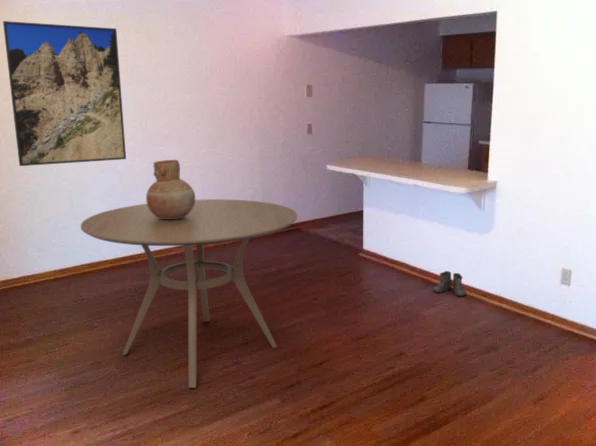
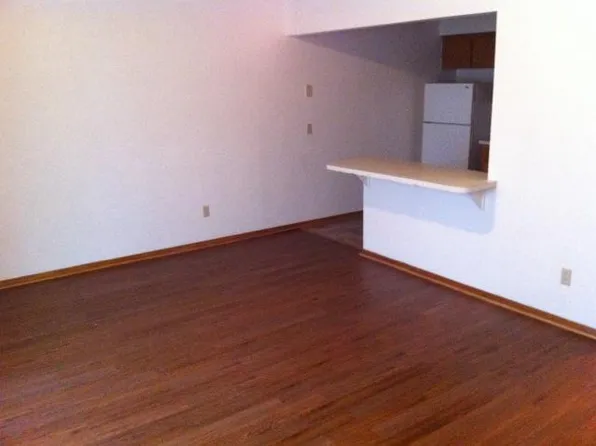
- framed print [2,20,127,167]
- dining table [80,198,298,389]
- boots [432,270,466,298]
- vase [145,159,196,219]
